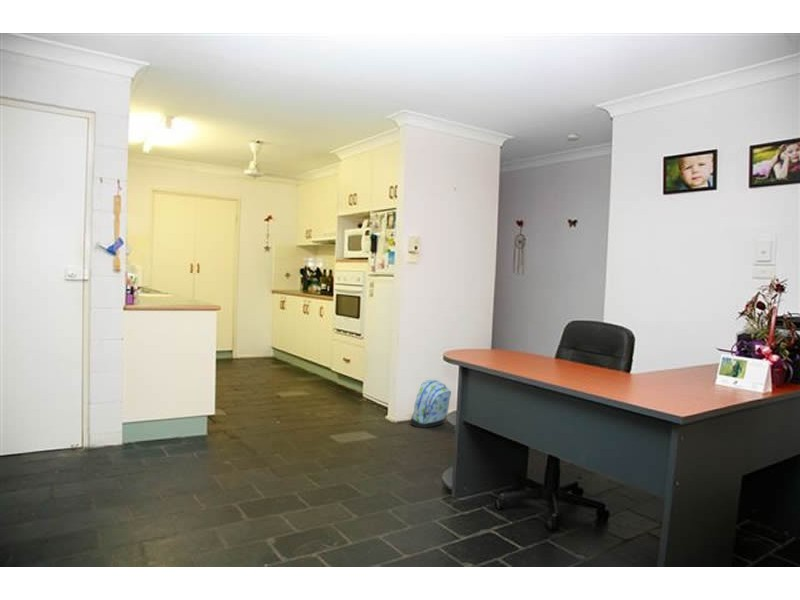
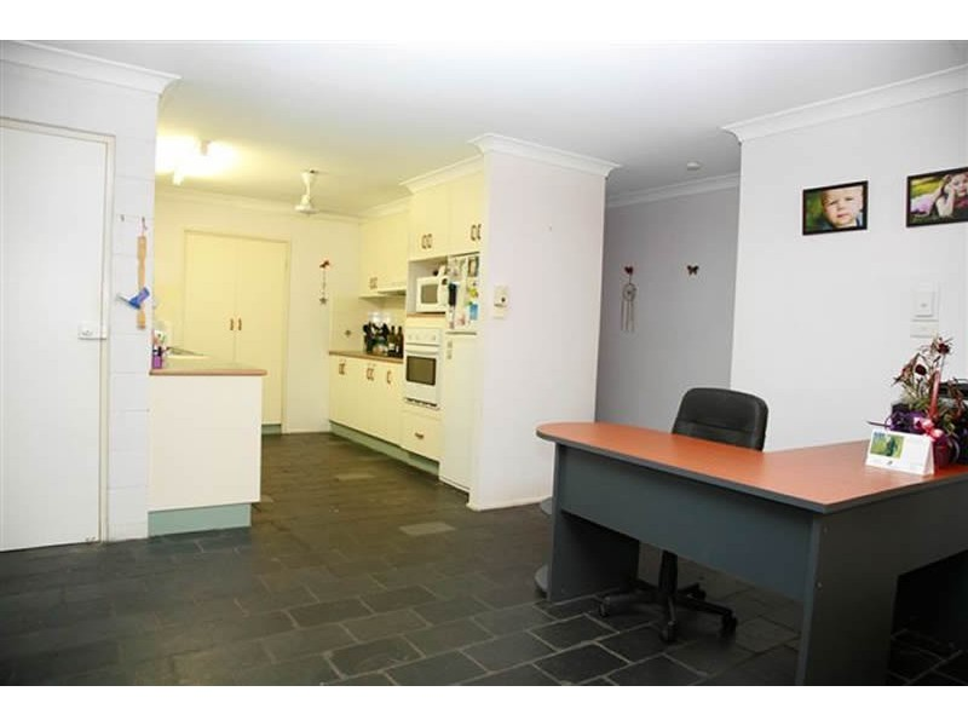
- backpack [409,379,452,429]
